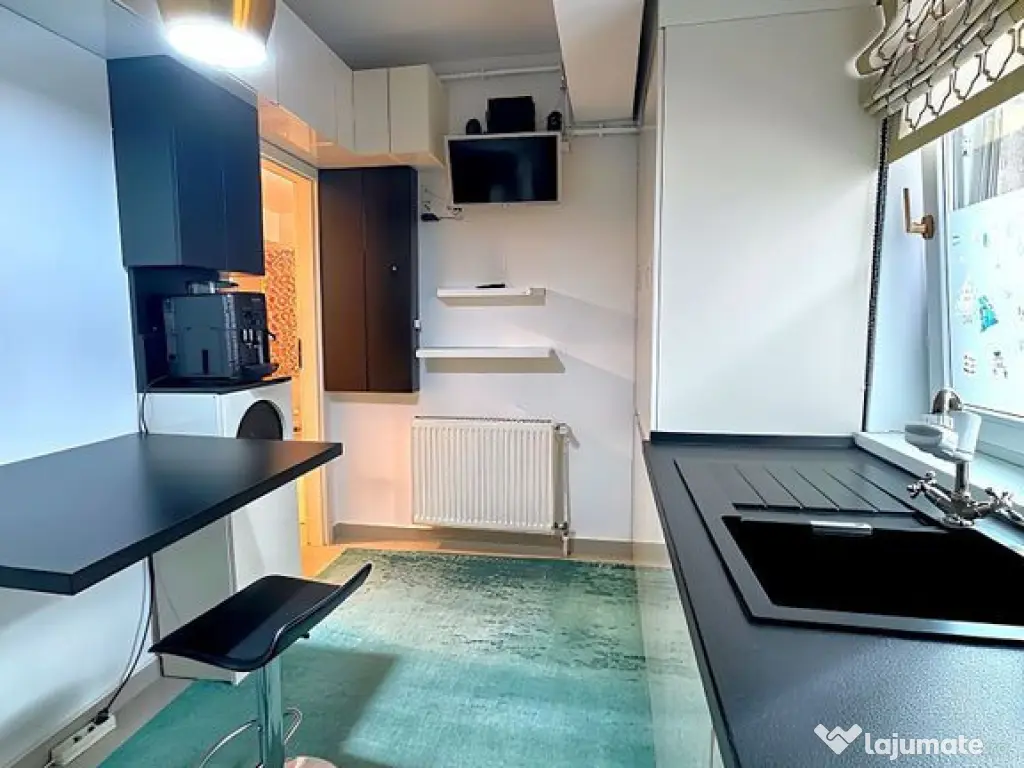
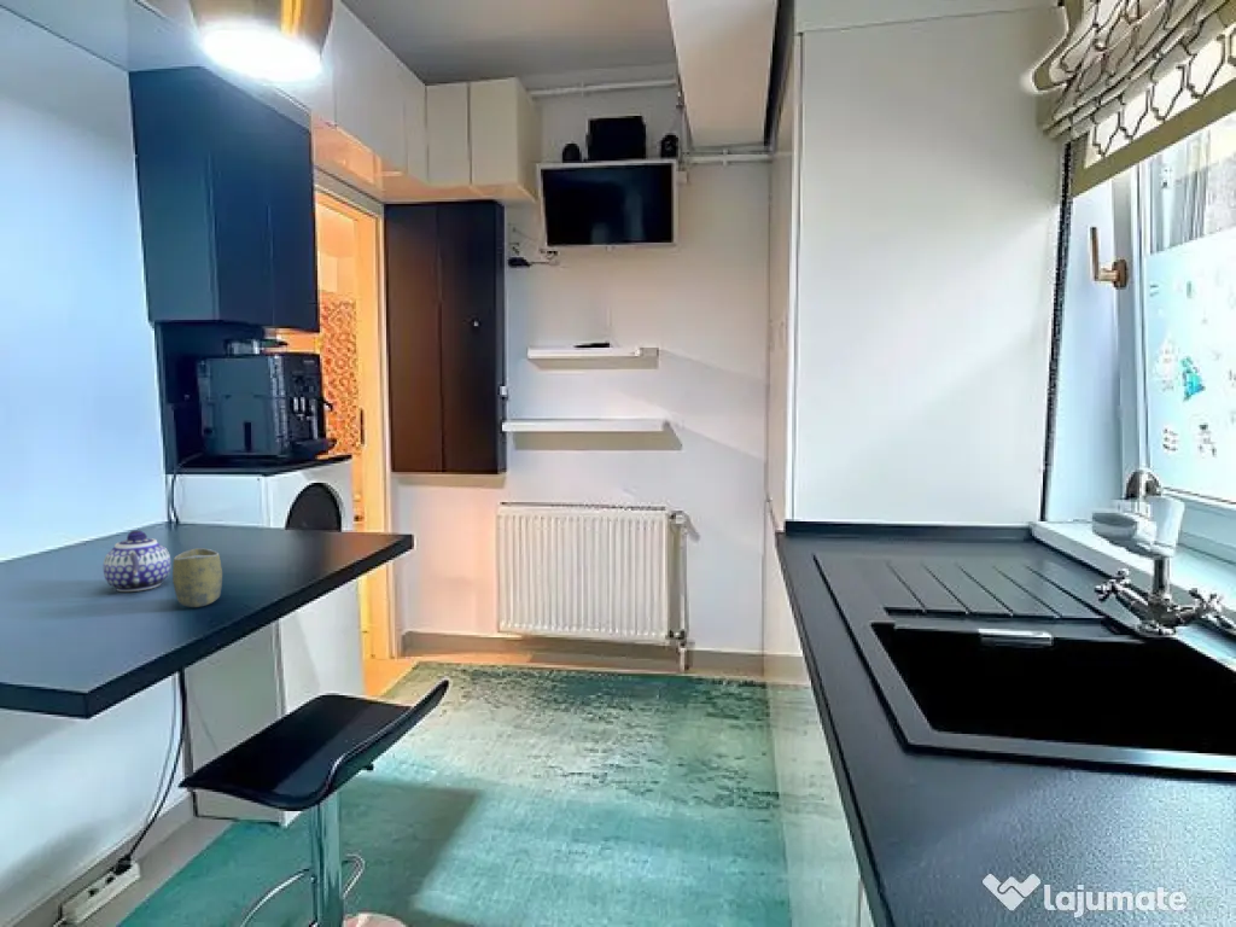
+ teapot [103,530,171,593]
+ cup [171,547,223,608]
